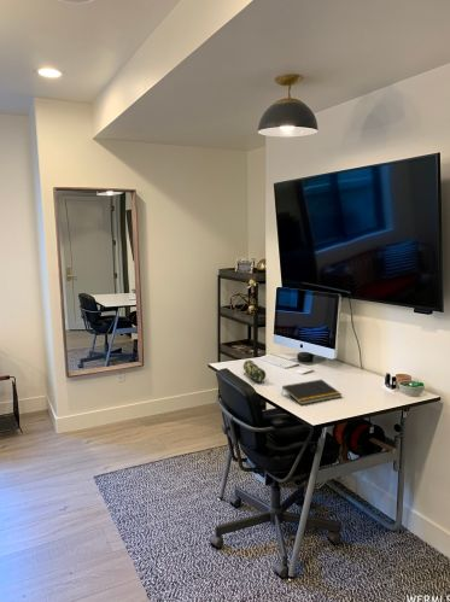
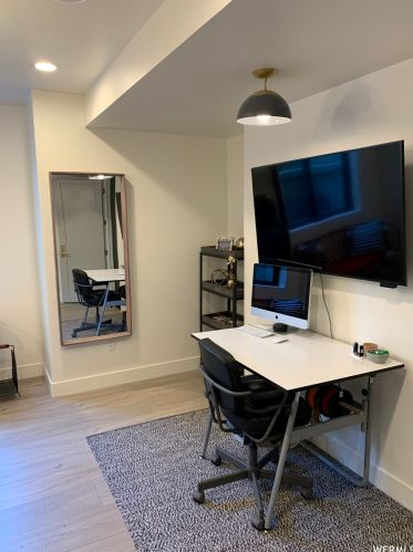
- notepad [280,379,343,405]
- pencil case [242,358,267,382]
